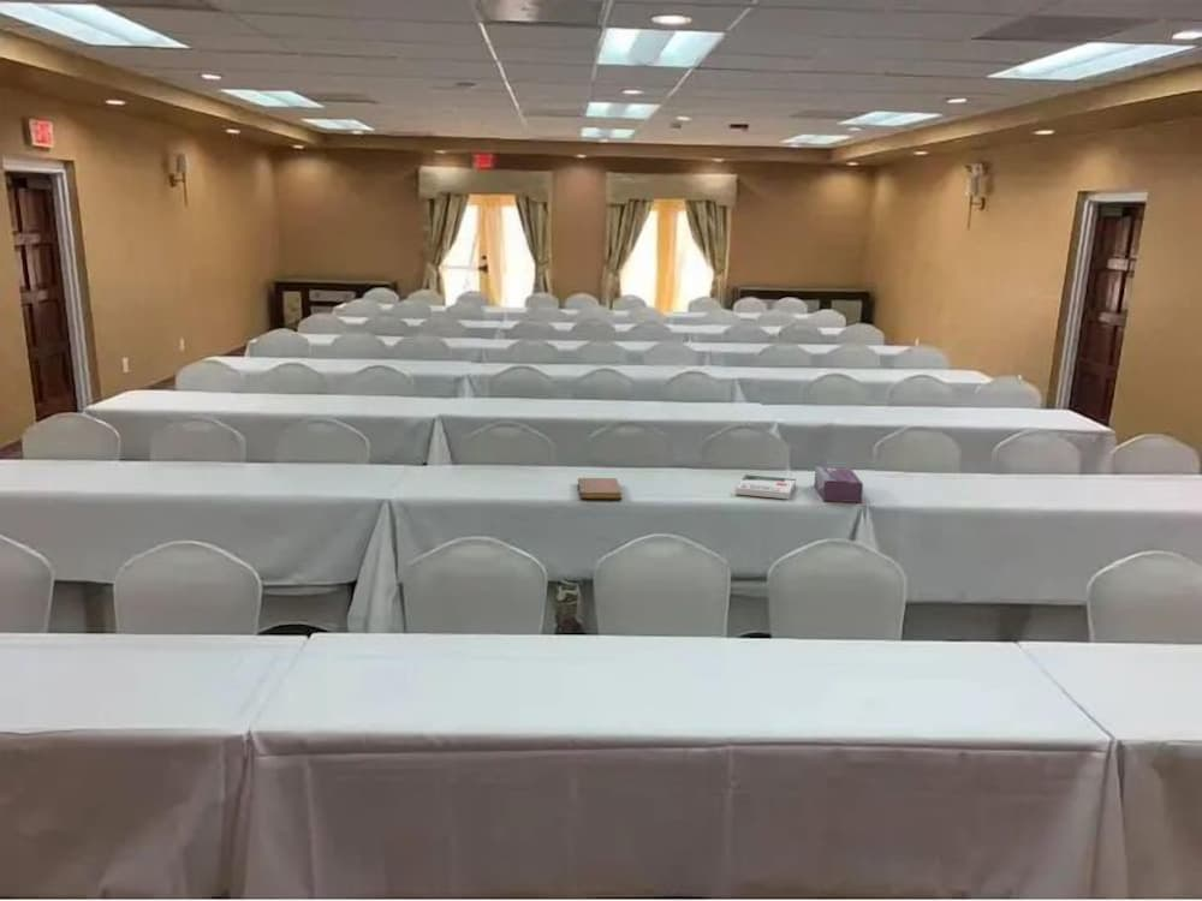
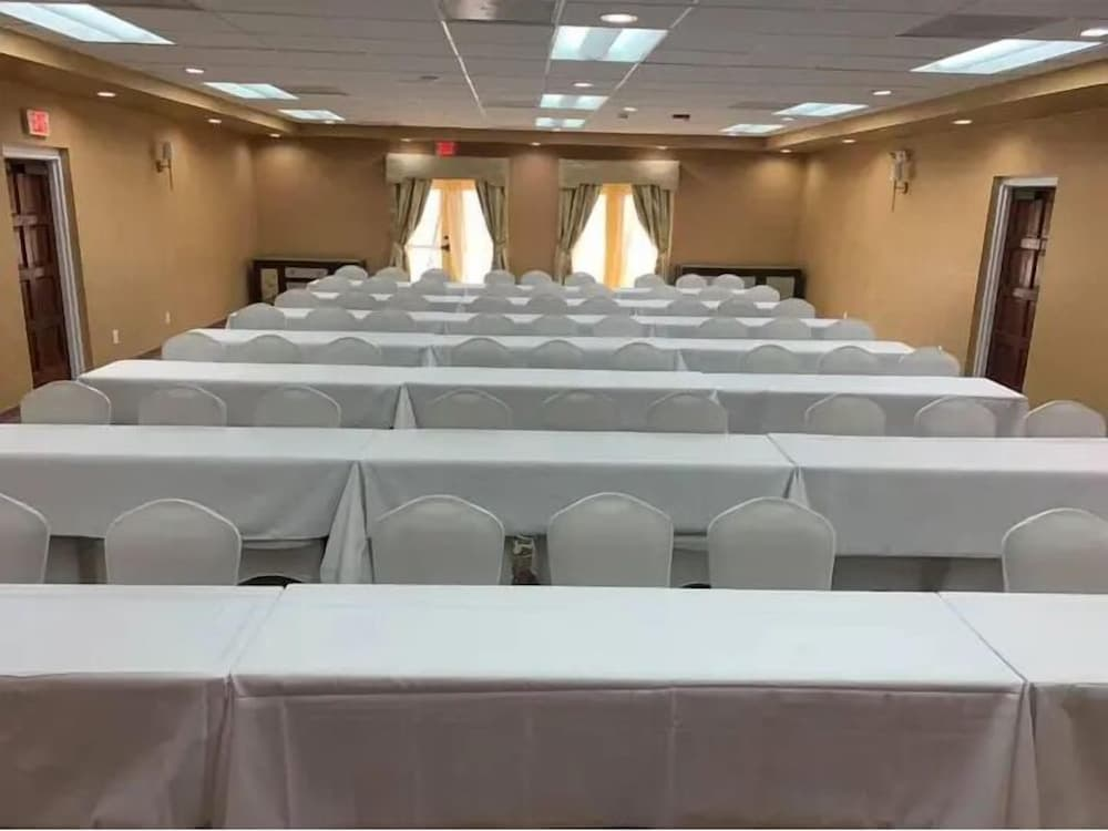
- book [734,473,797,500]
- notebook [577,477,623,500]
- tissue box [814,465,864,503]
